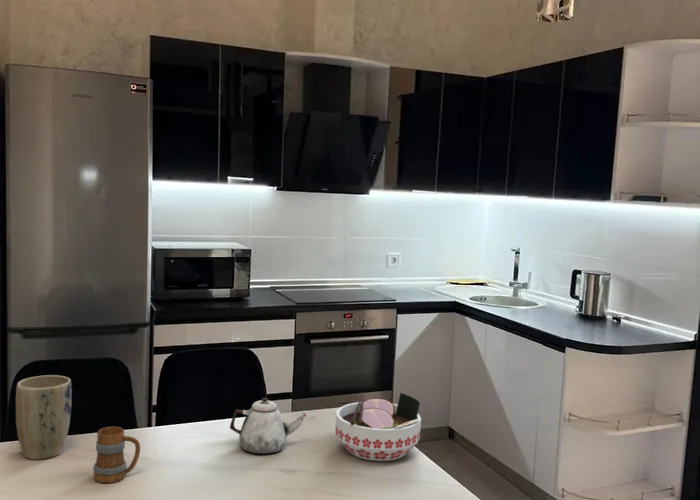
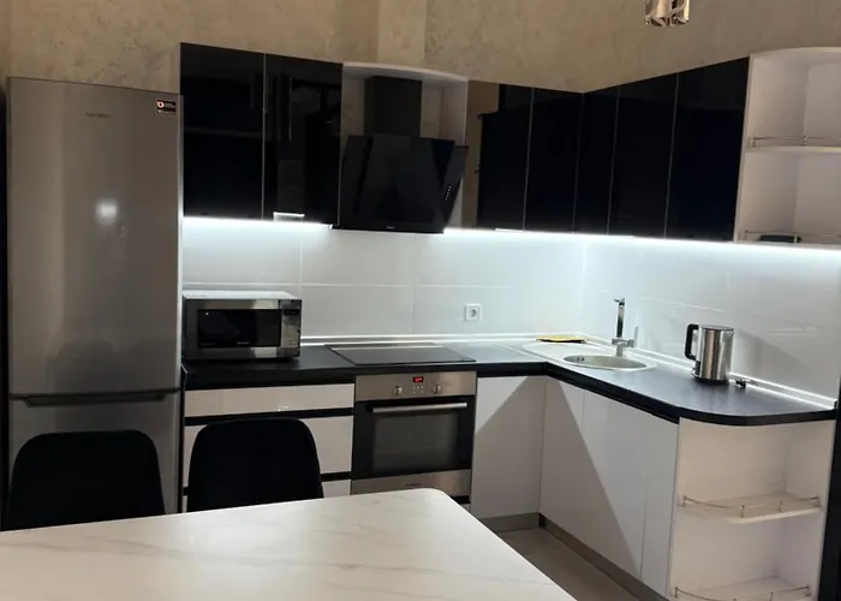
- mug [92,426,141,484]
- bowl [334,392,422,462]
- plant pot [15,374,73,461]
- teapot [229,397,307,455]
